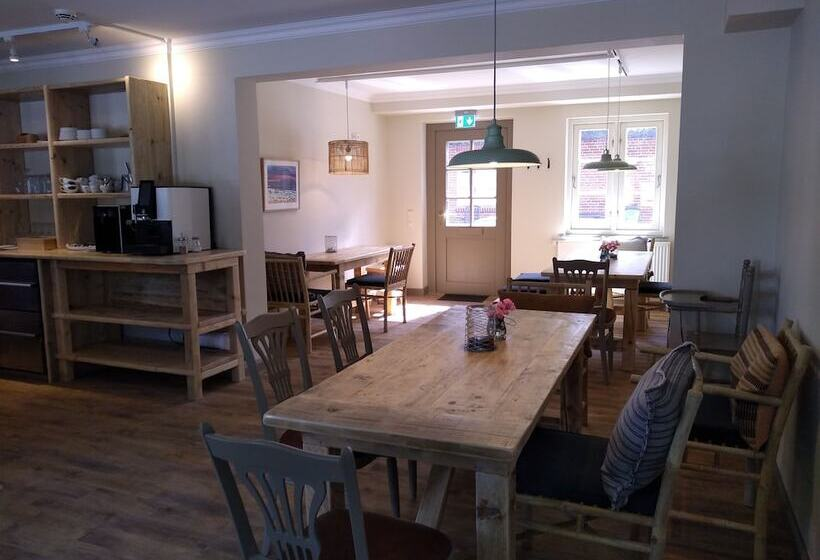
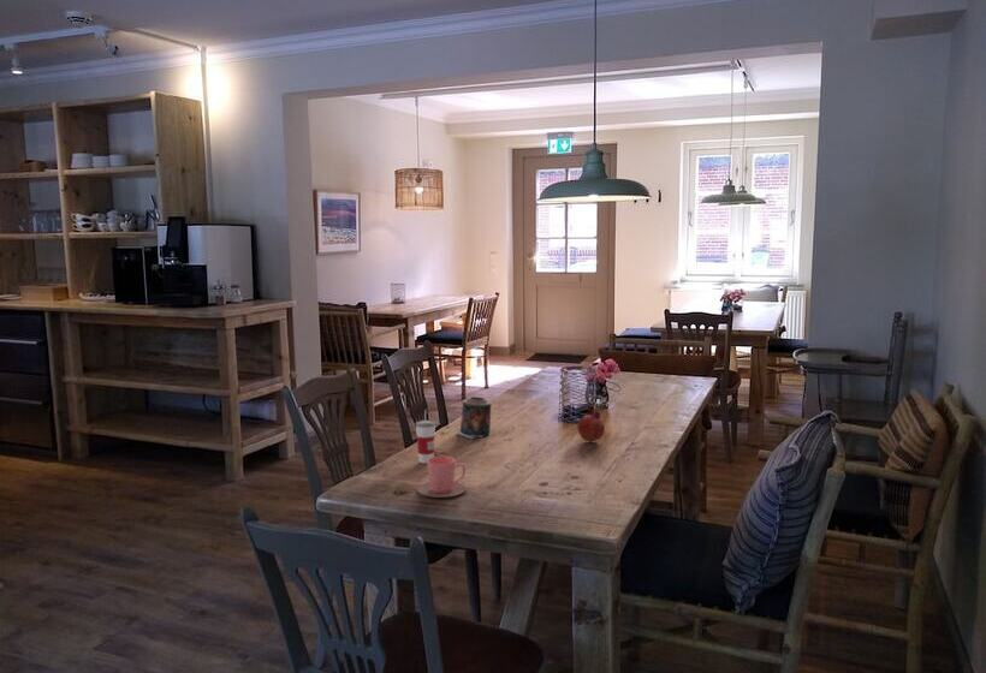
+ candle [456,395,493,440]
+ fruit [576,410,606,442]
+ cup [416,455,468,499]
+ cup [415,409,436,464]
